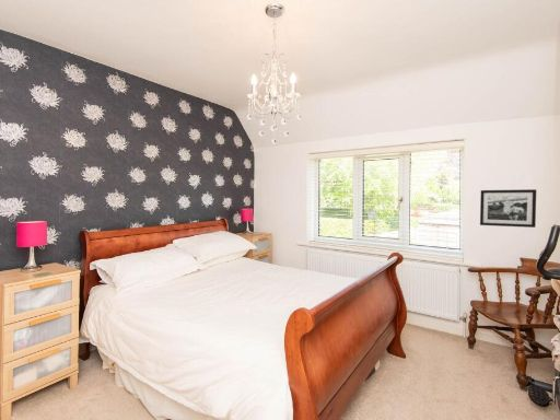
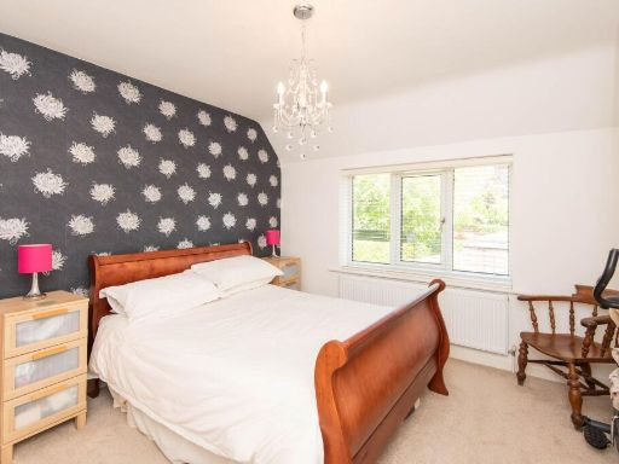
- picture frame [479,188,537,229]
